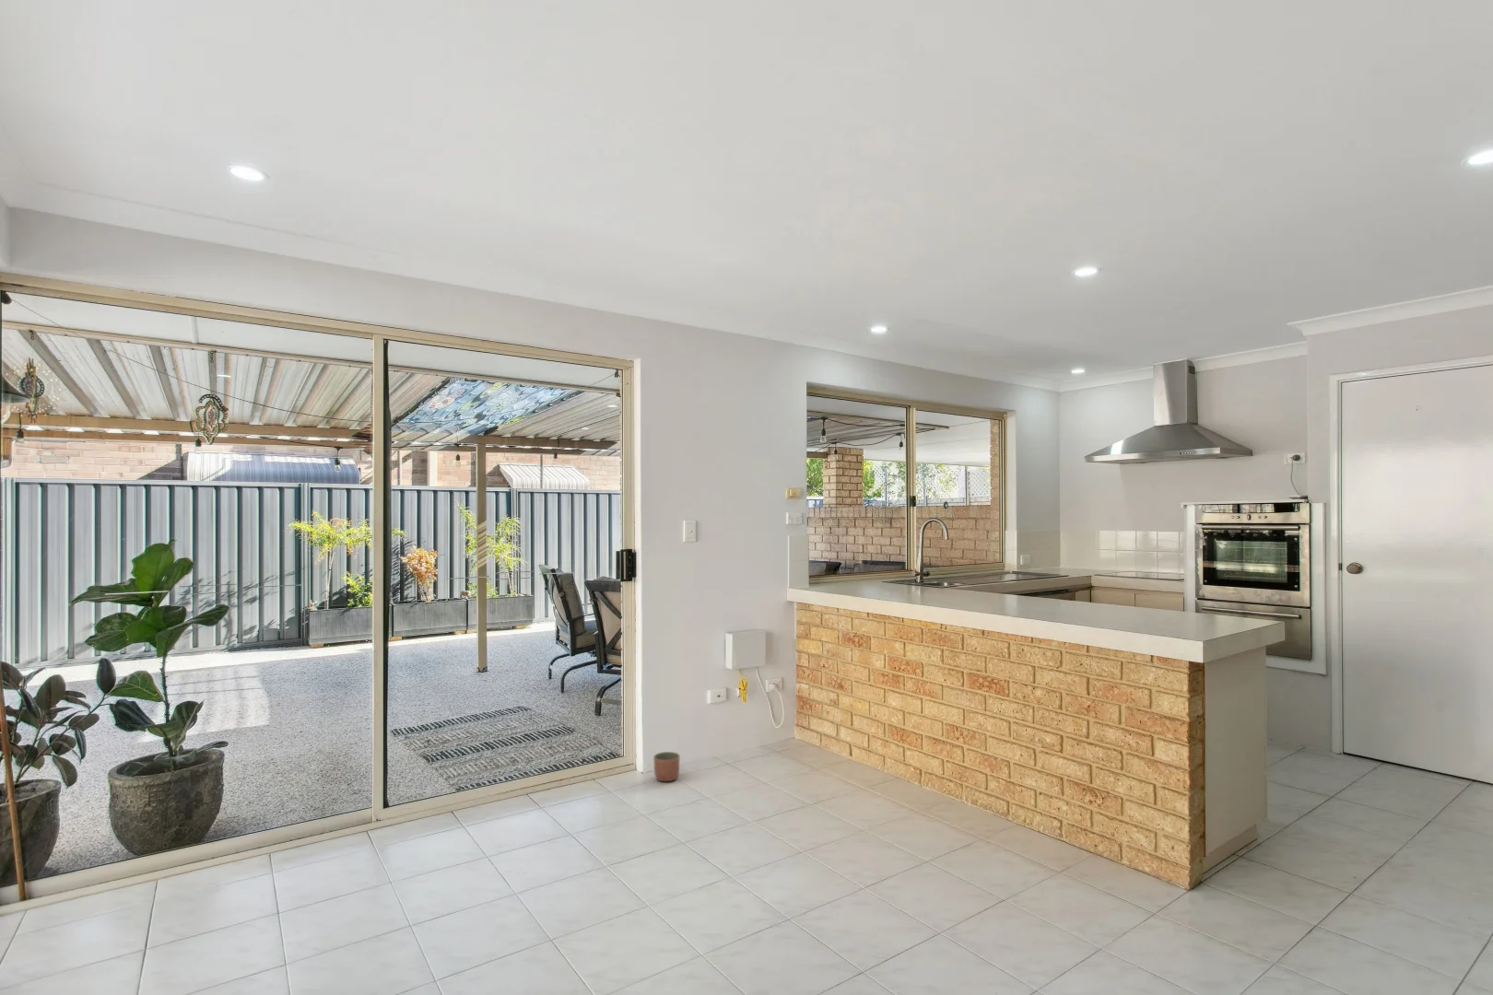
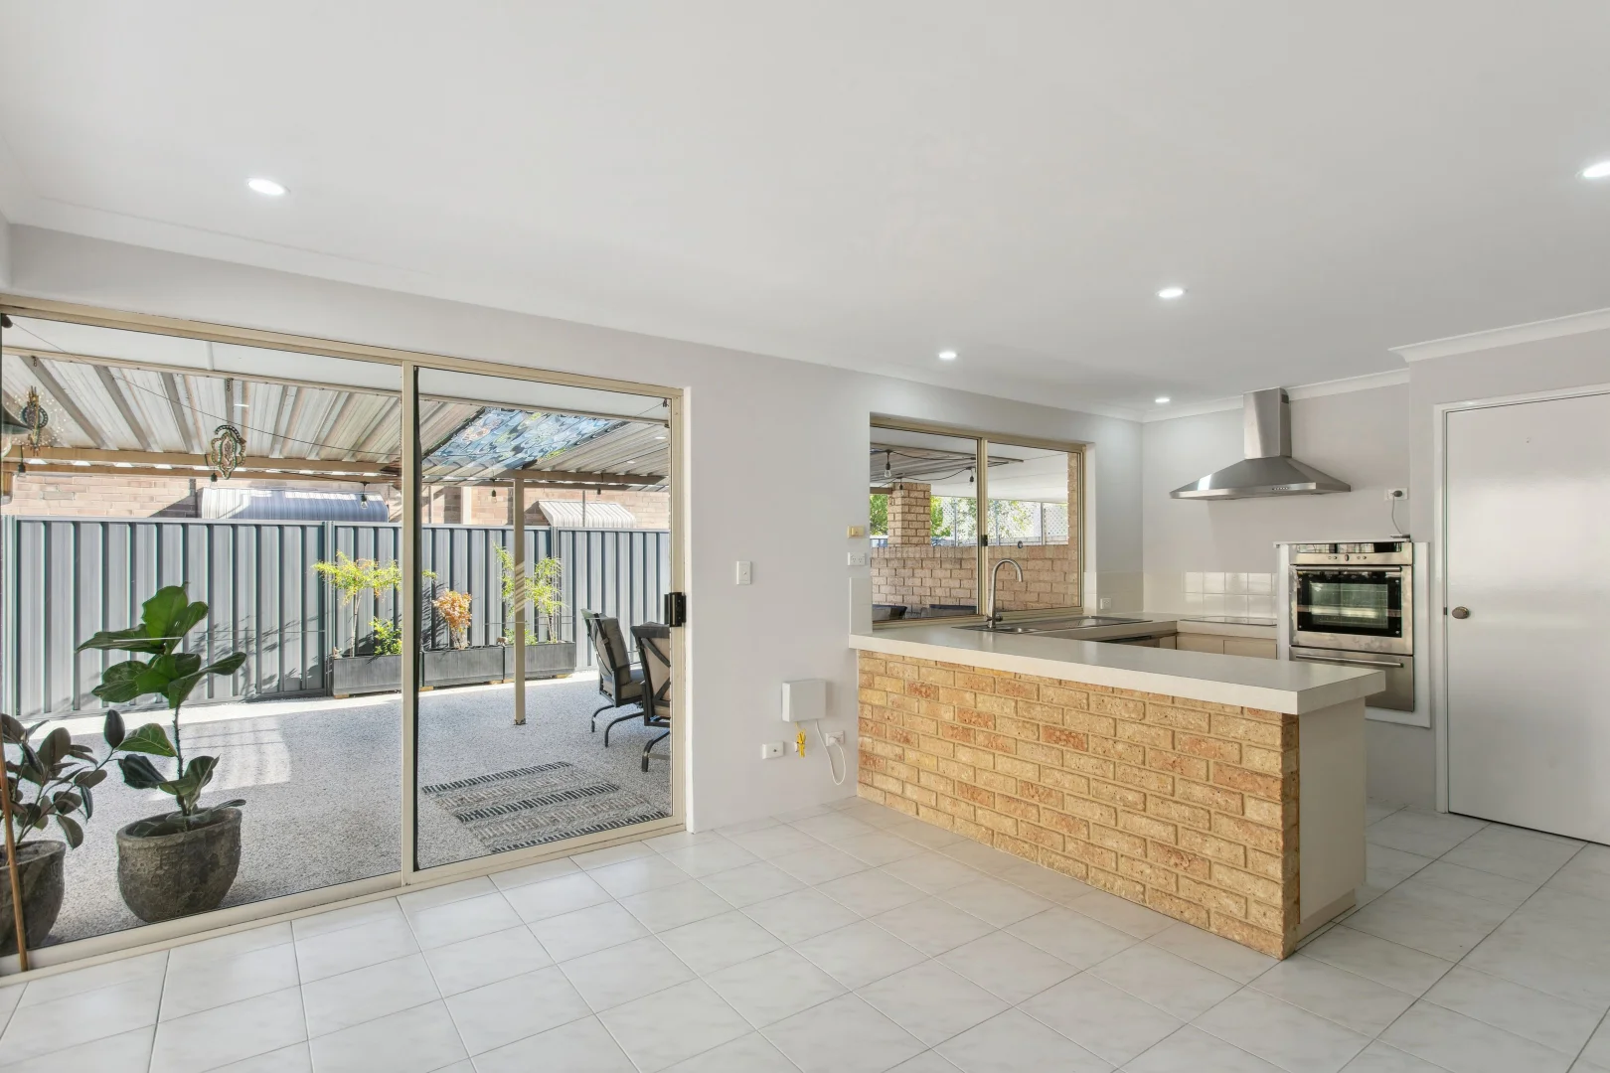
- planter [652,751,681,782]
